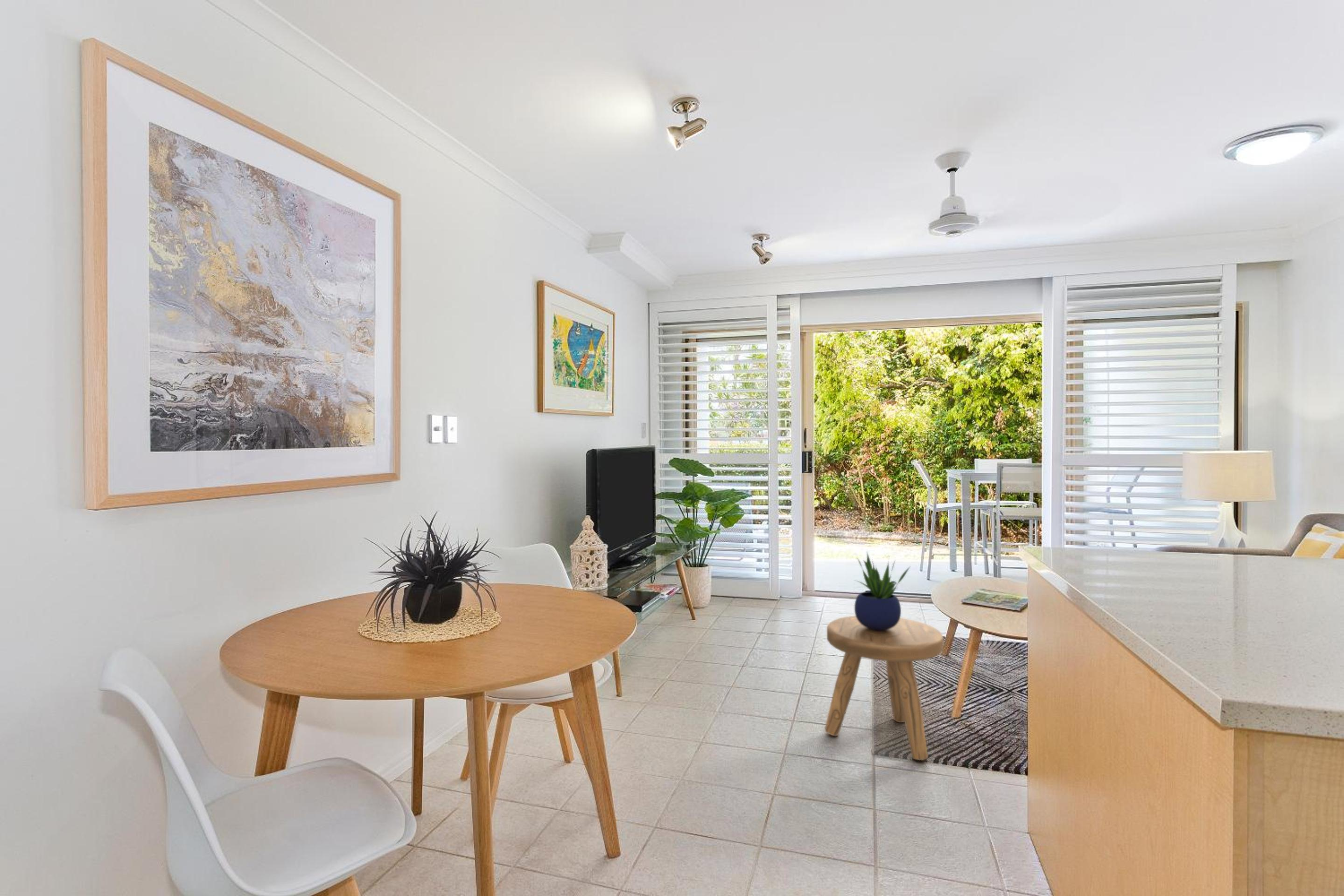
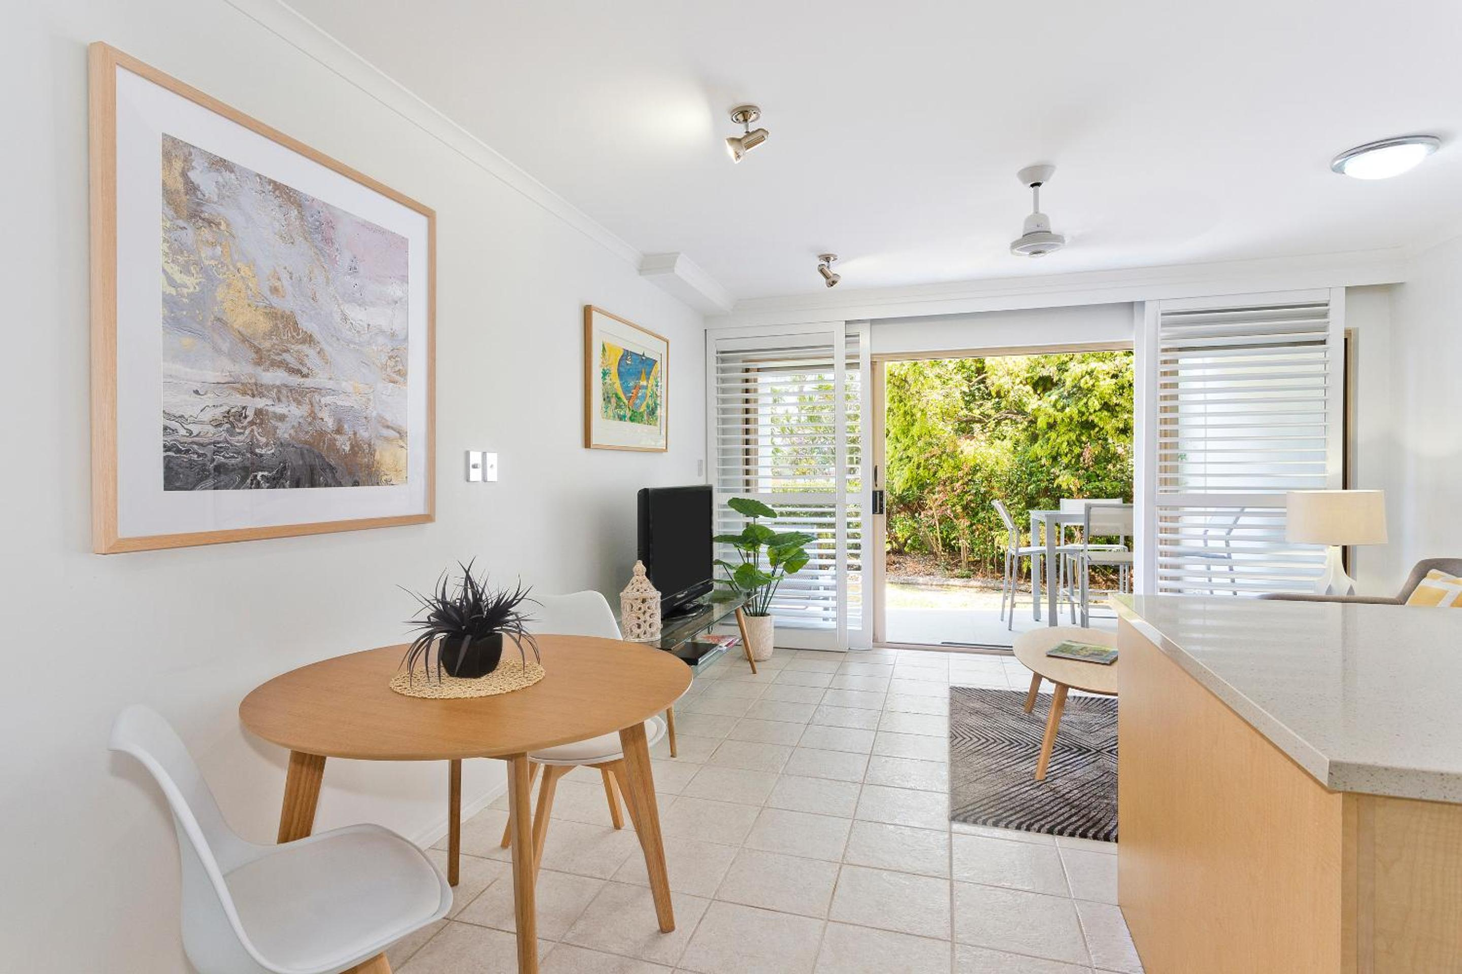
- stool [824,615,944,761]
- potted plant [854,550,911,630]
